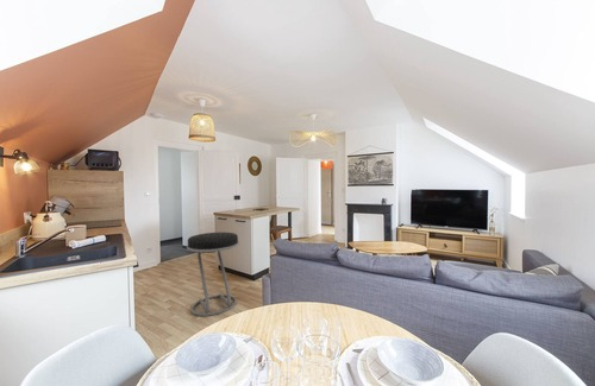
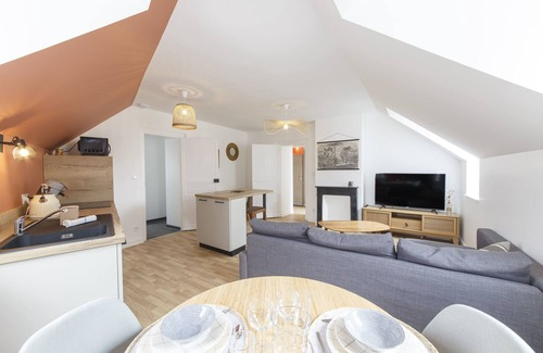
- stool [186,232,240,317]
